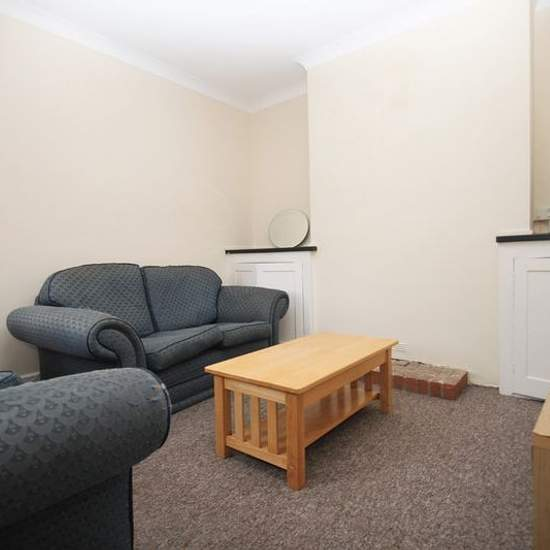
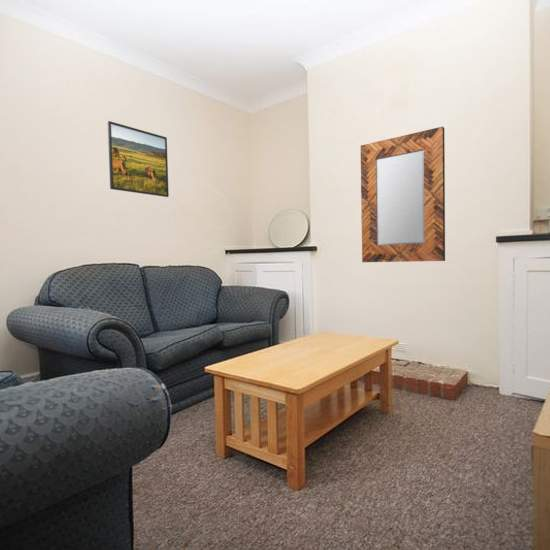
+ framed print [107,120,170,198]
+ home mirror [360,126,446,263]
